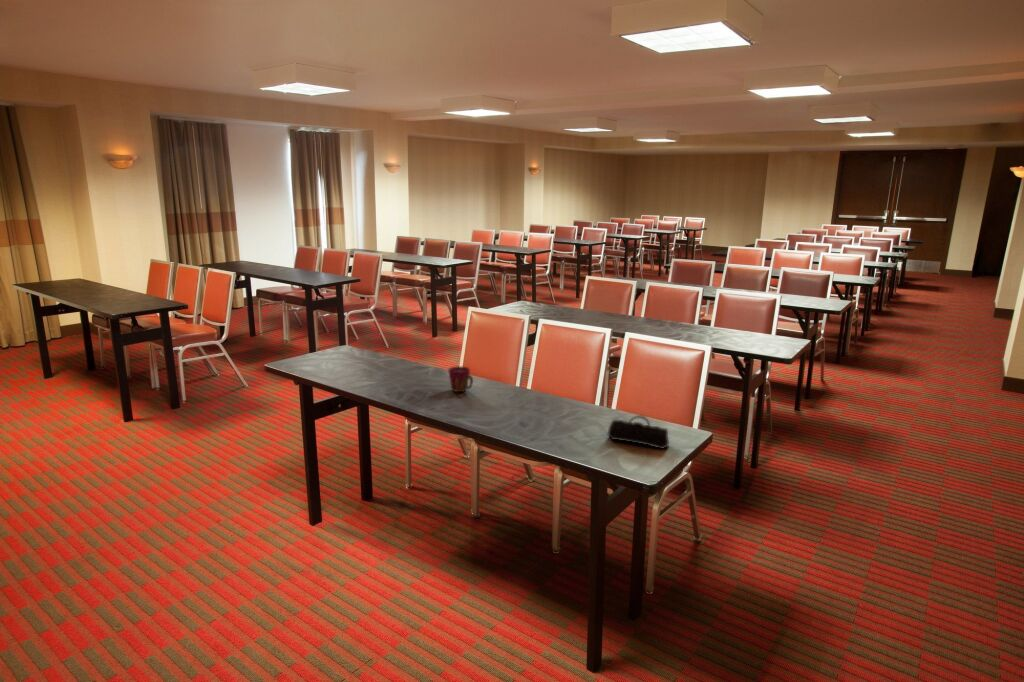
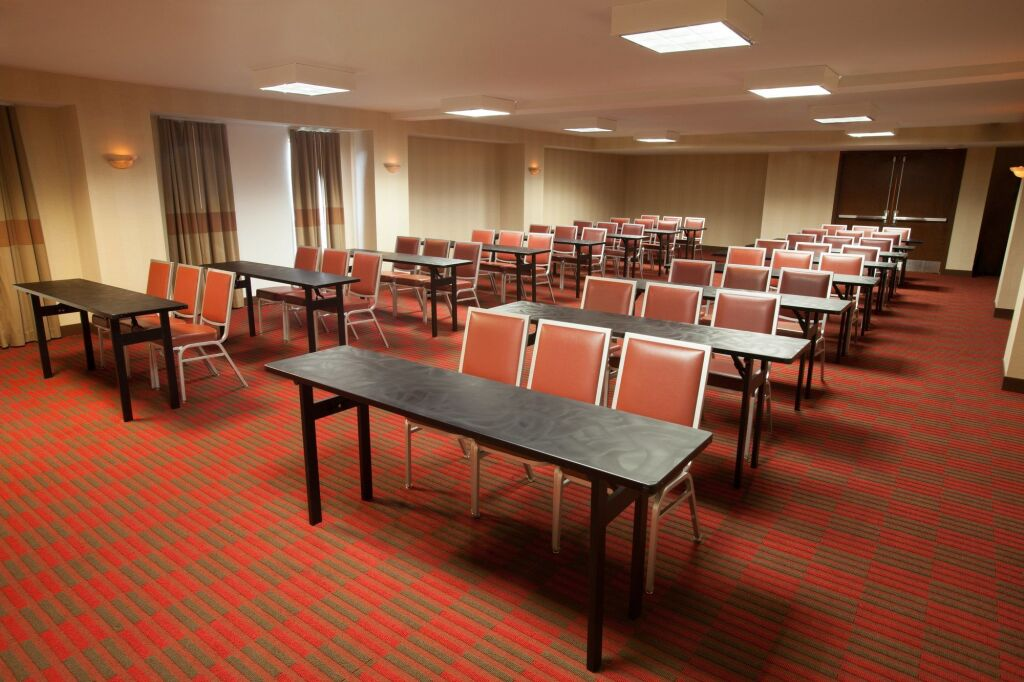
- cup [447,365,474,393]
- pencil case [607,414,670,450]
